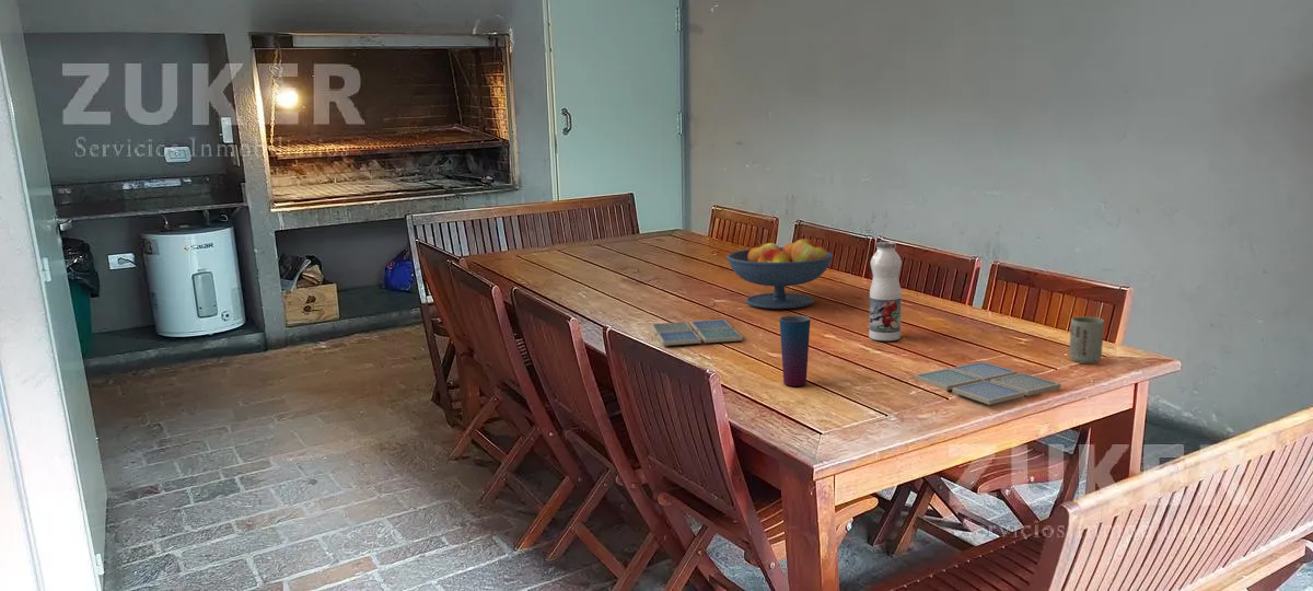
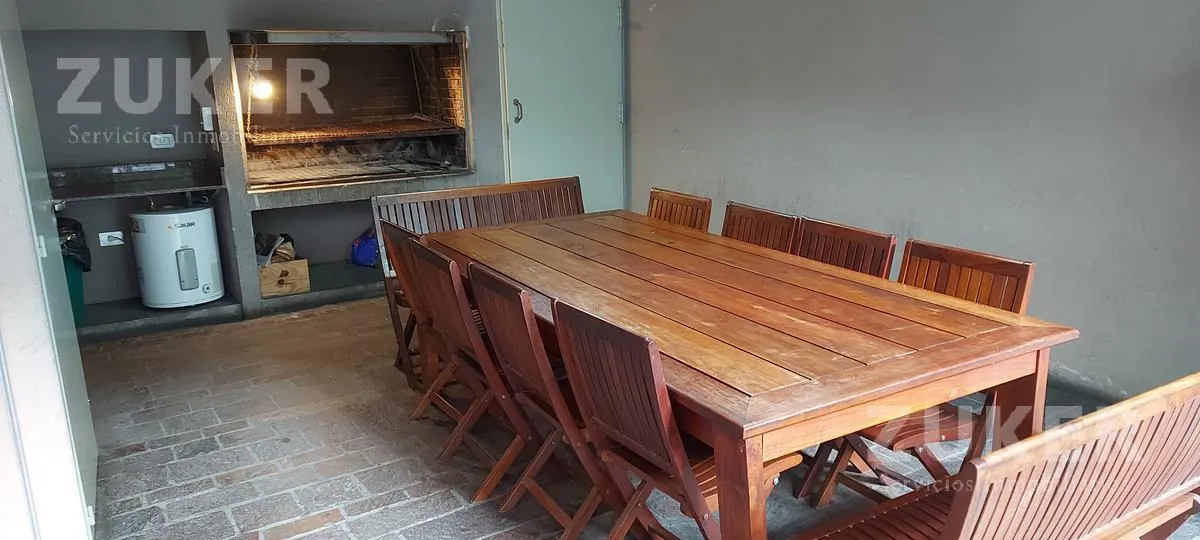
- drink coaster [913,361,1062,406]
- cup [1068,315,1105,364]
- fruit bowl [725,237,834,310]
- cup [778,314,812,387]
- drink coaster [650,318,744,347]
- beverage bottle [868,241,903,341]
